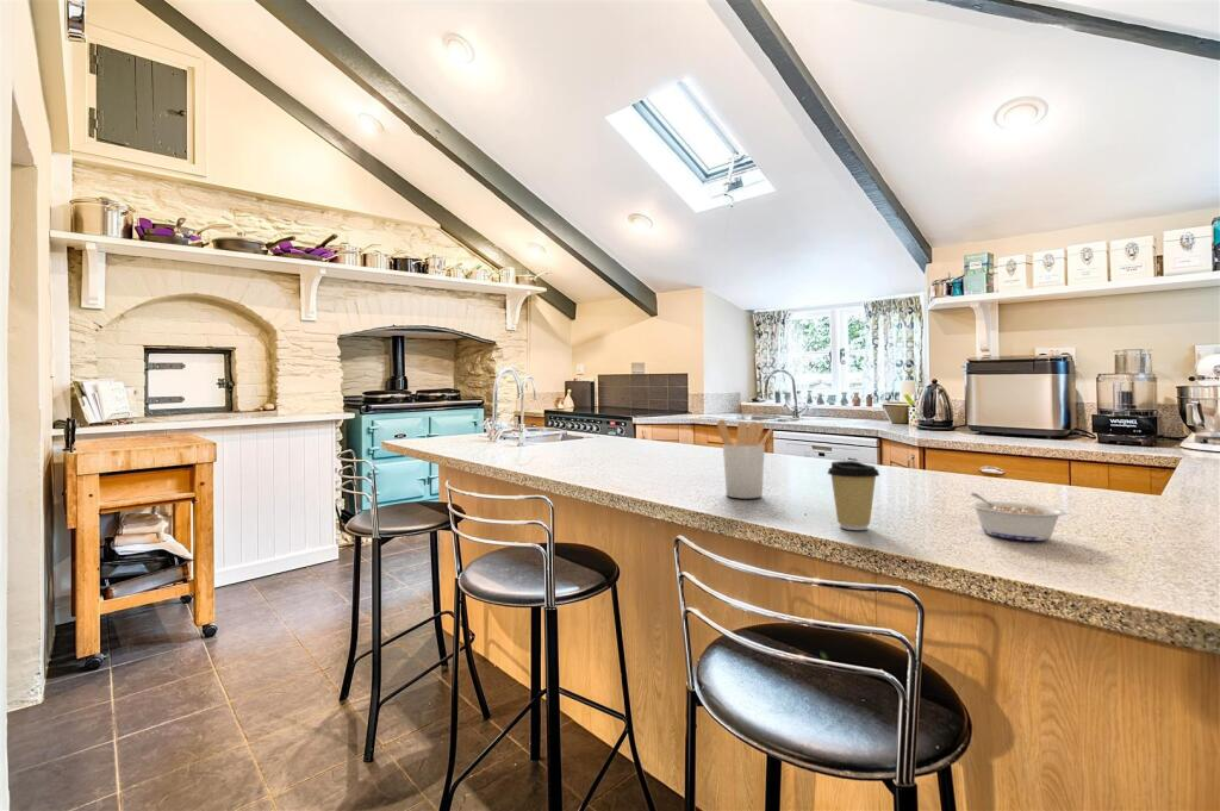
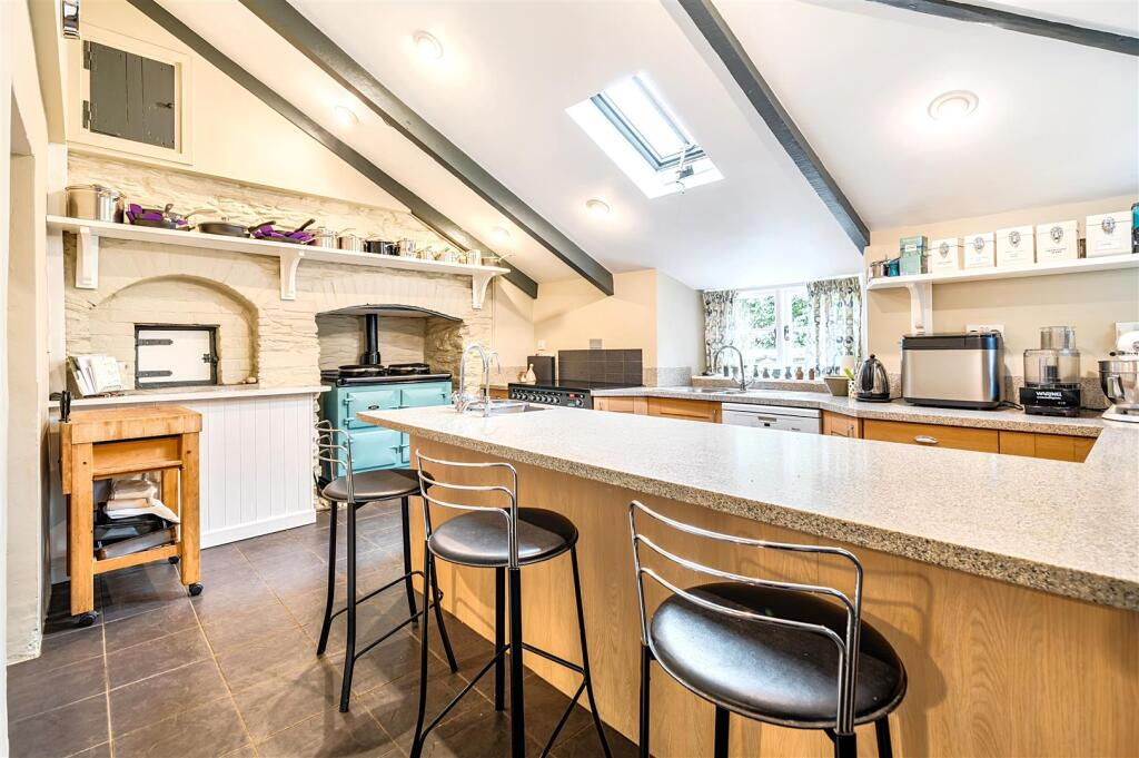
- legume [969,492,1068,542]
- coffee cup [826,460,880,531]
- utensil holder [716,418,774,499]
